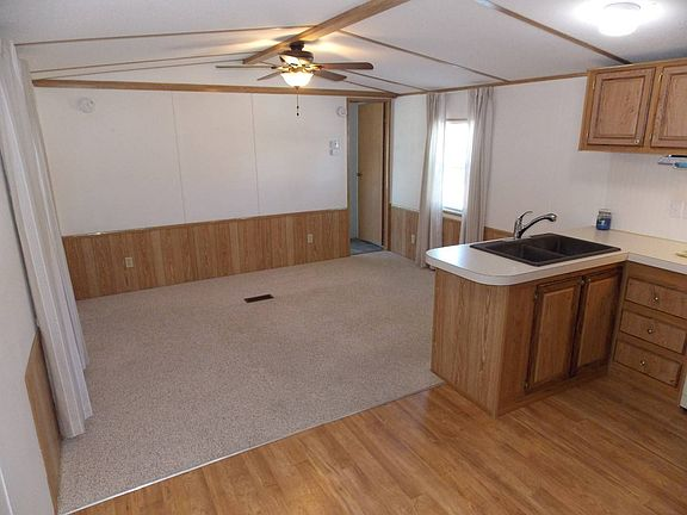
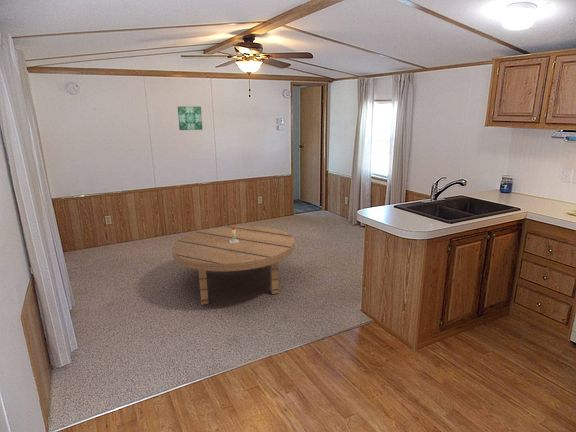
+ wall art [177,105,203,131]
+ dining table [171,224,295,306]
